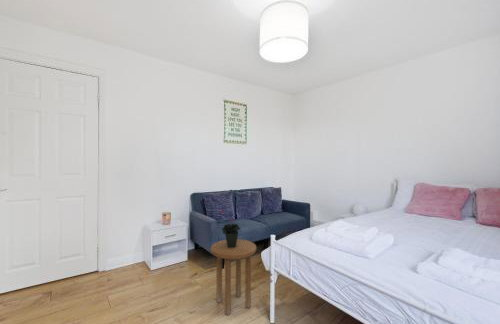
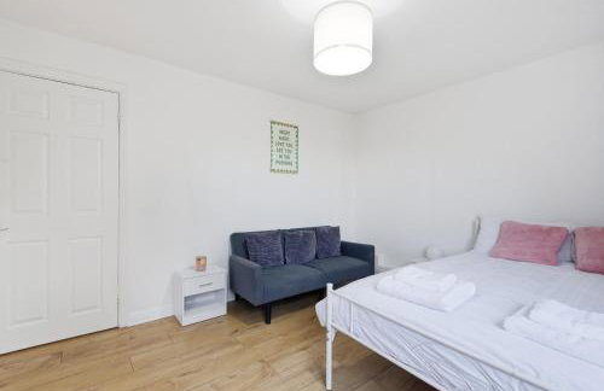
- potted plant [219,205,242,248]
- side table [209,238,258,316]
